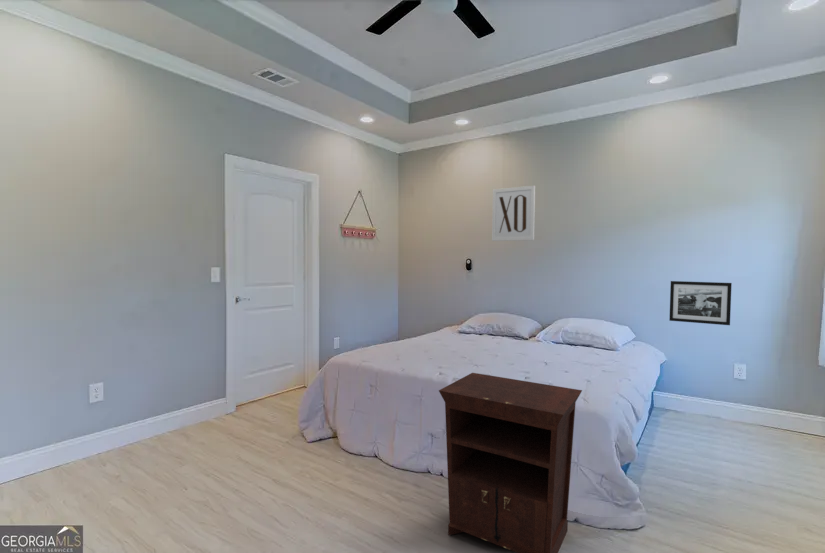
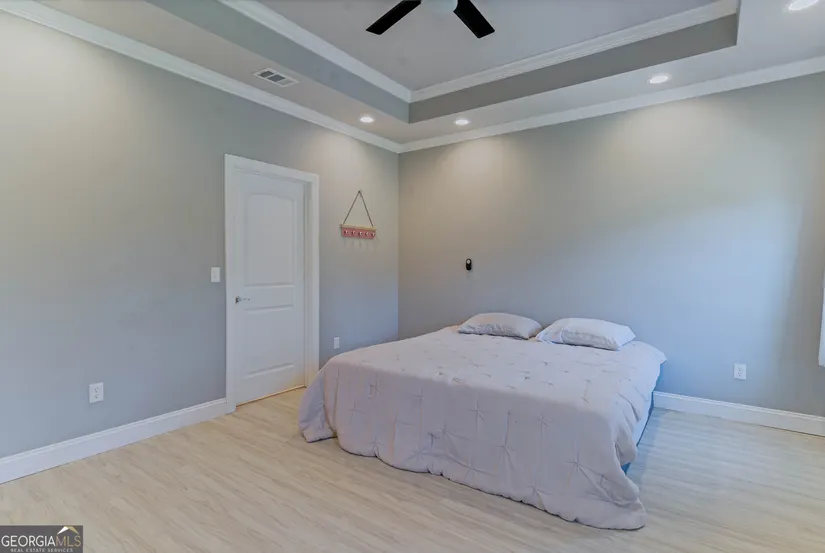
- picture frame [668,280,733,326]
- wall art [491,185,536,242]
- nightstand [438,372,583,553]
